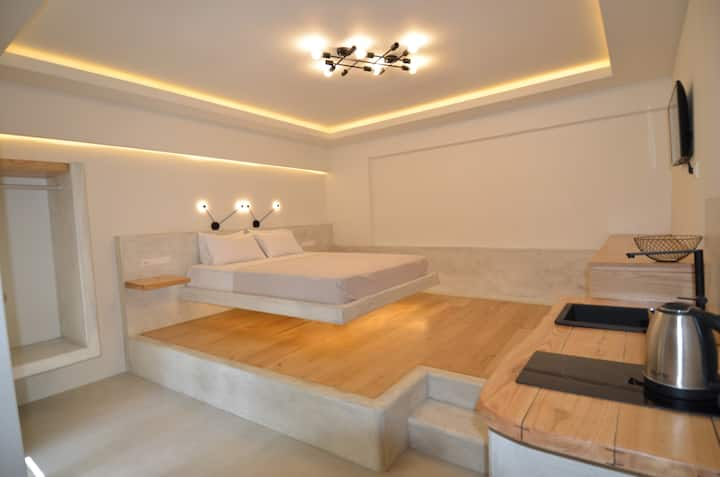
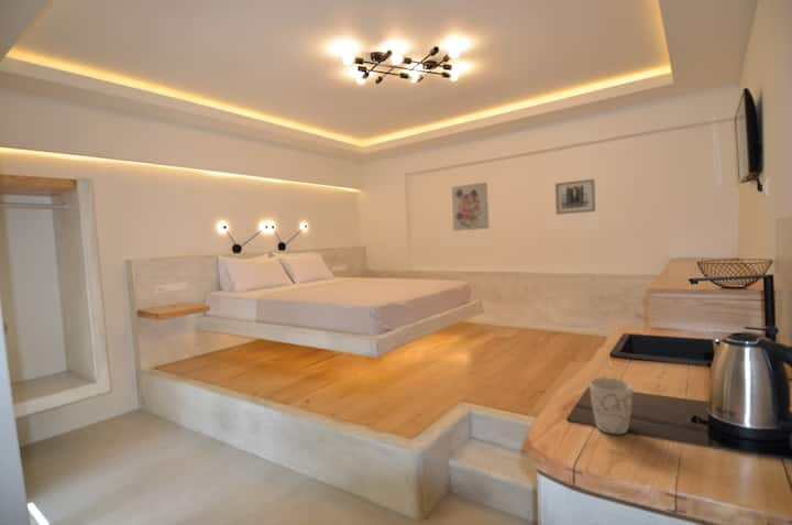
+ wall art [450,182,491,232]
+ wall art [554,178,596,216]
+ mug [588,376,634,435]
